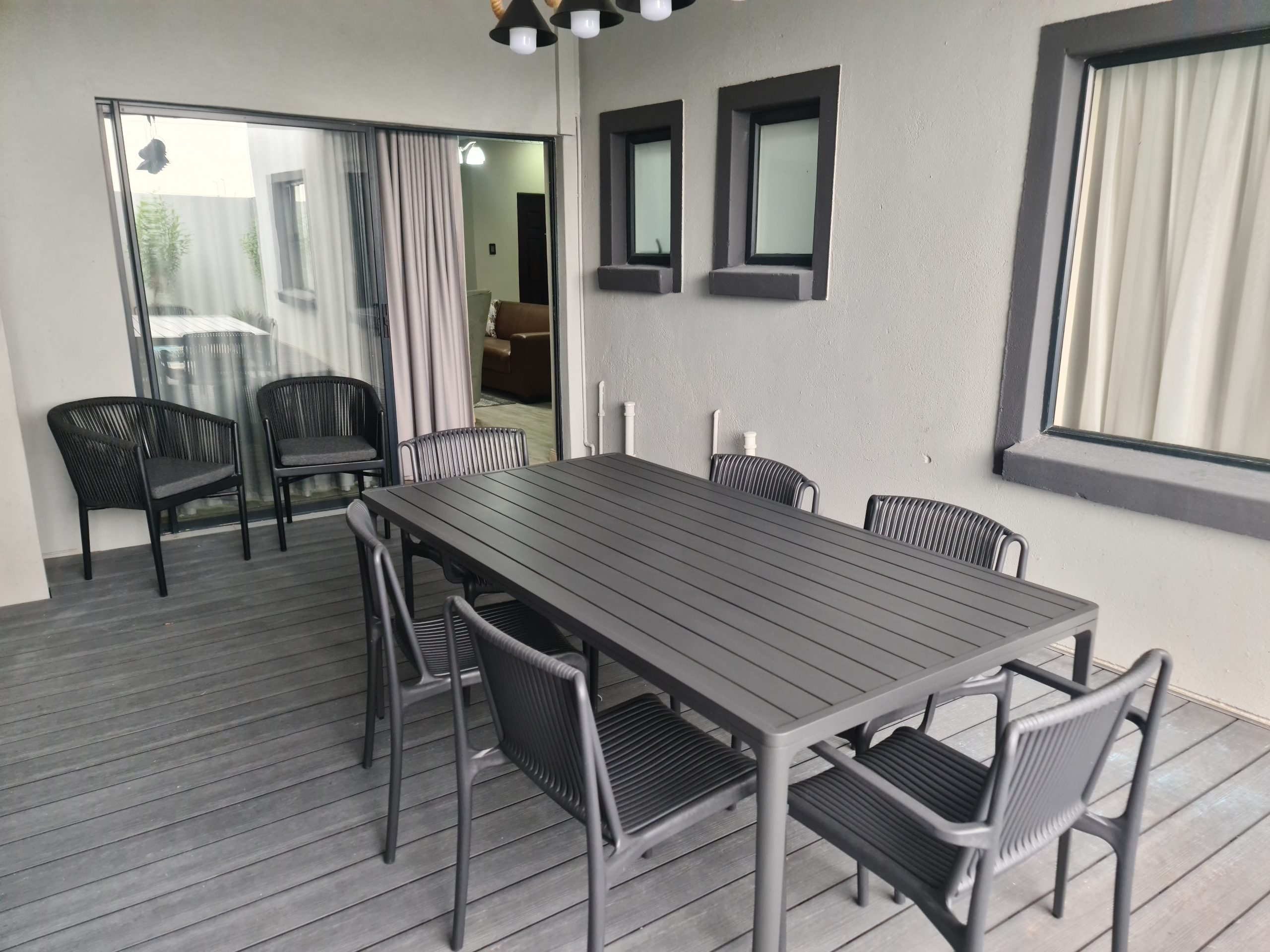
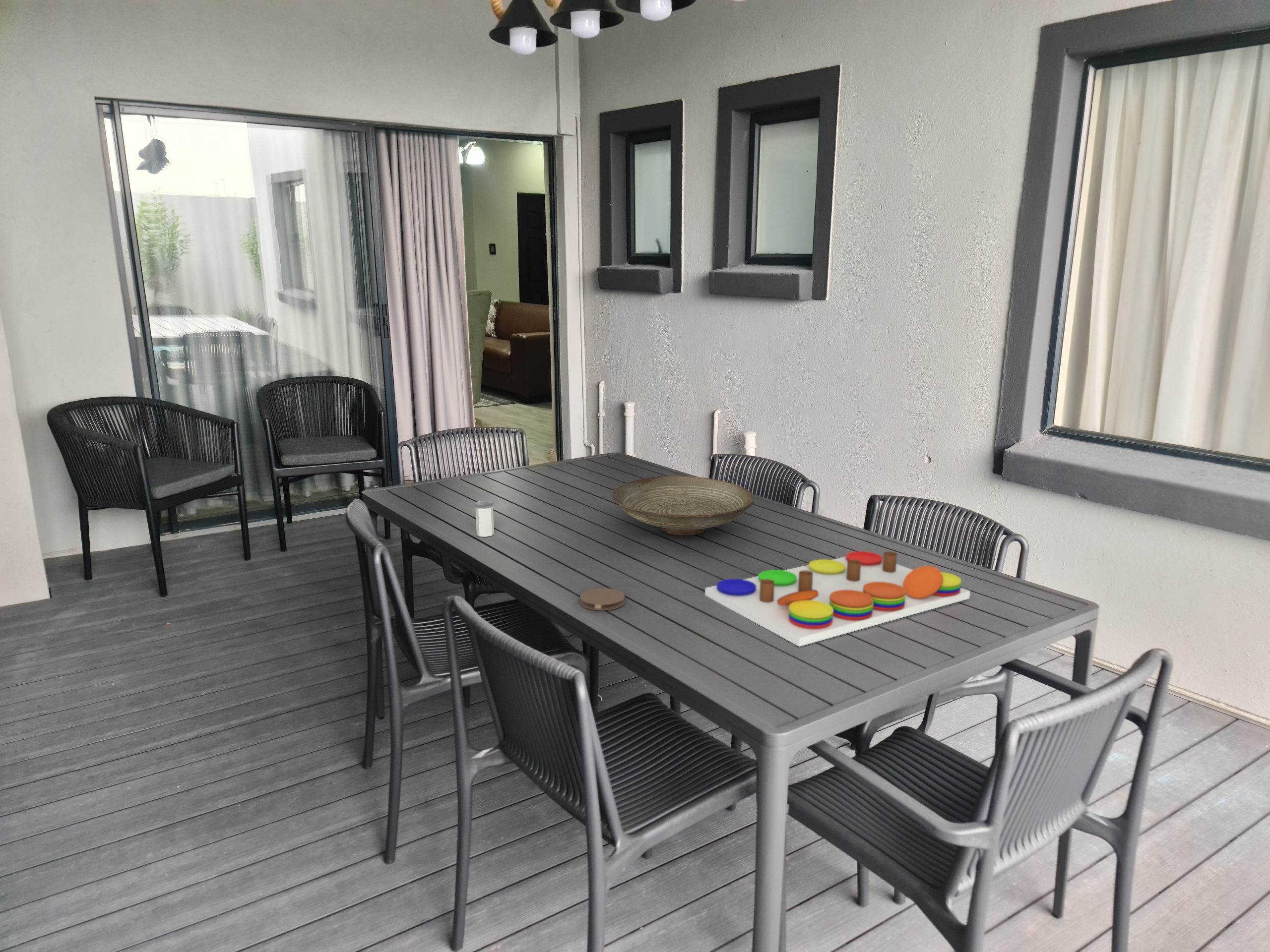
+ board game [704,551,970,647]
+ salt shaker [474,500,495,537]
+ decorative bowl [611,475,755,536]
+ coaster [579,588,626,611]
